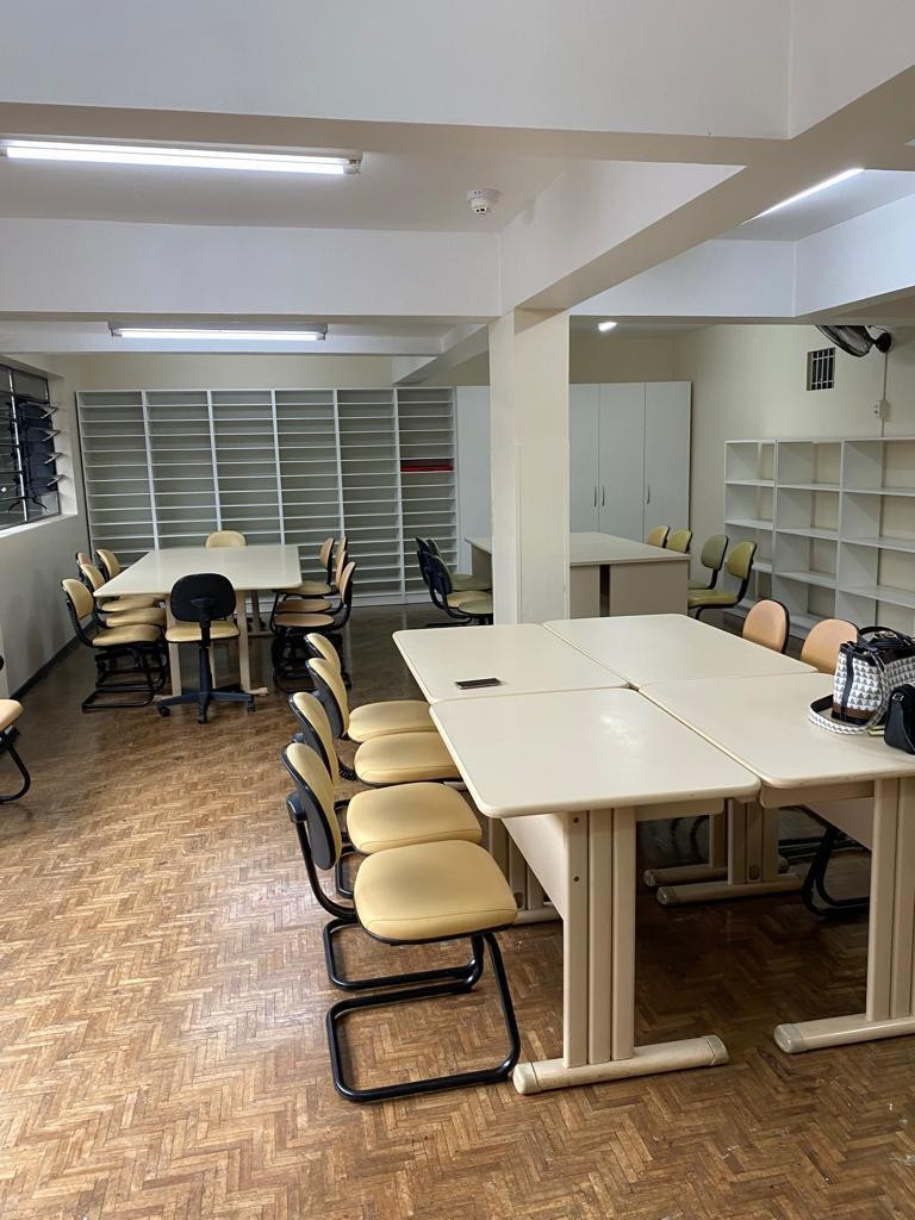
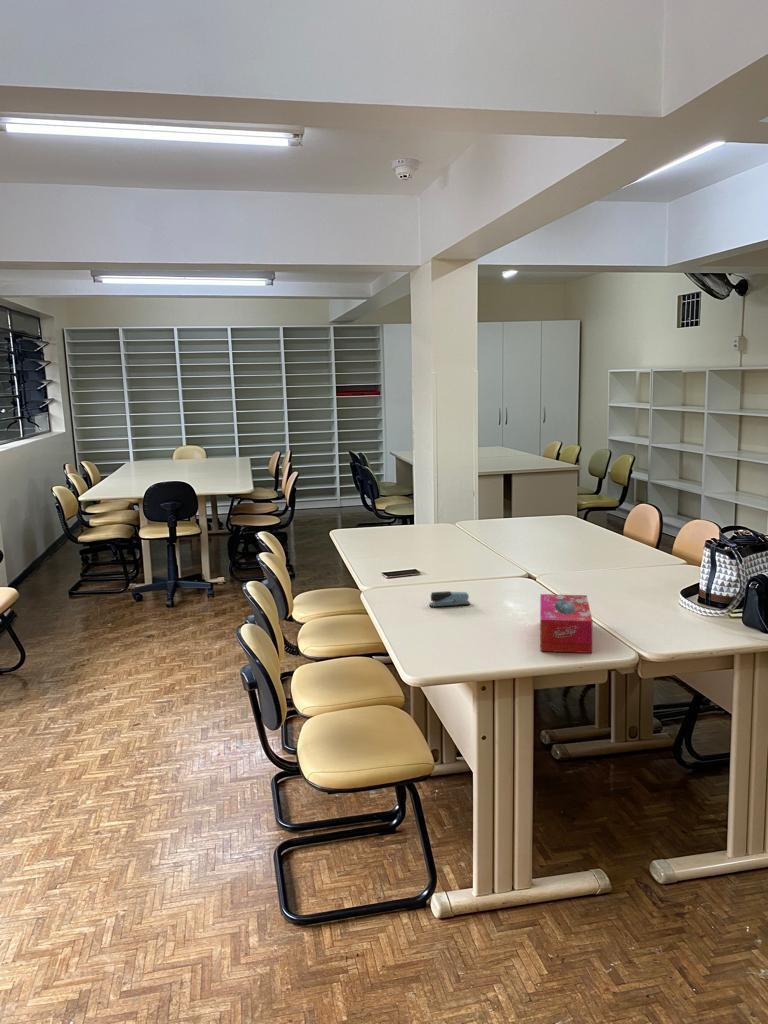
+ tissue box [539,593,594,654]
+ stapler [428,590,471,608]
